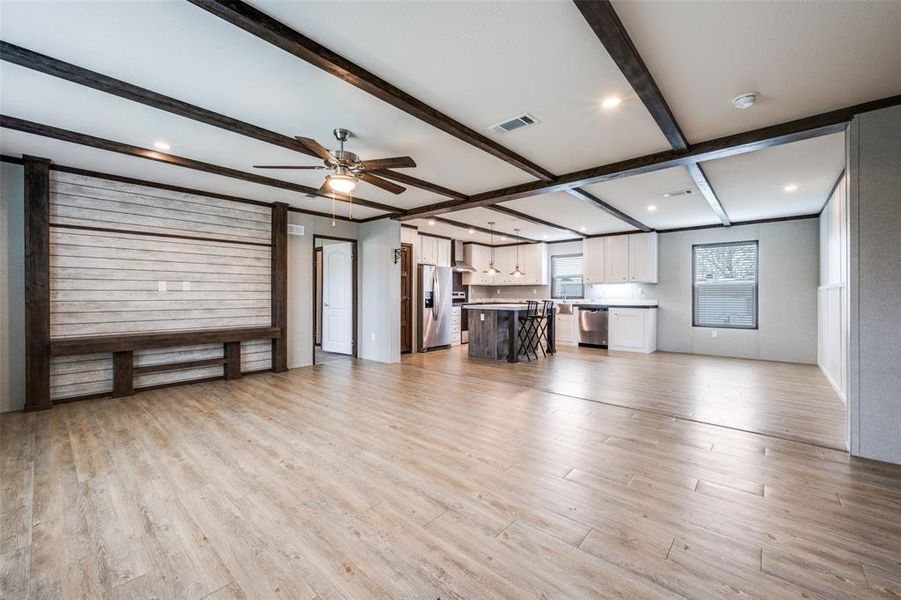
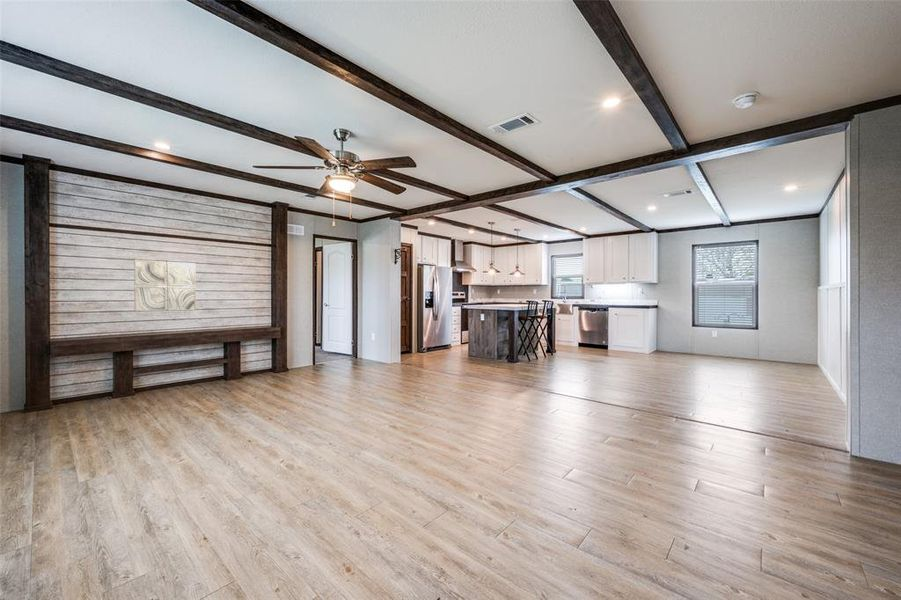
+ wall art [133,259,197,312]
